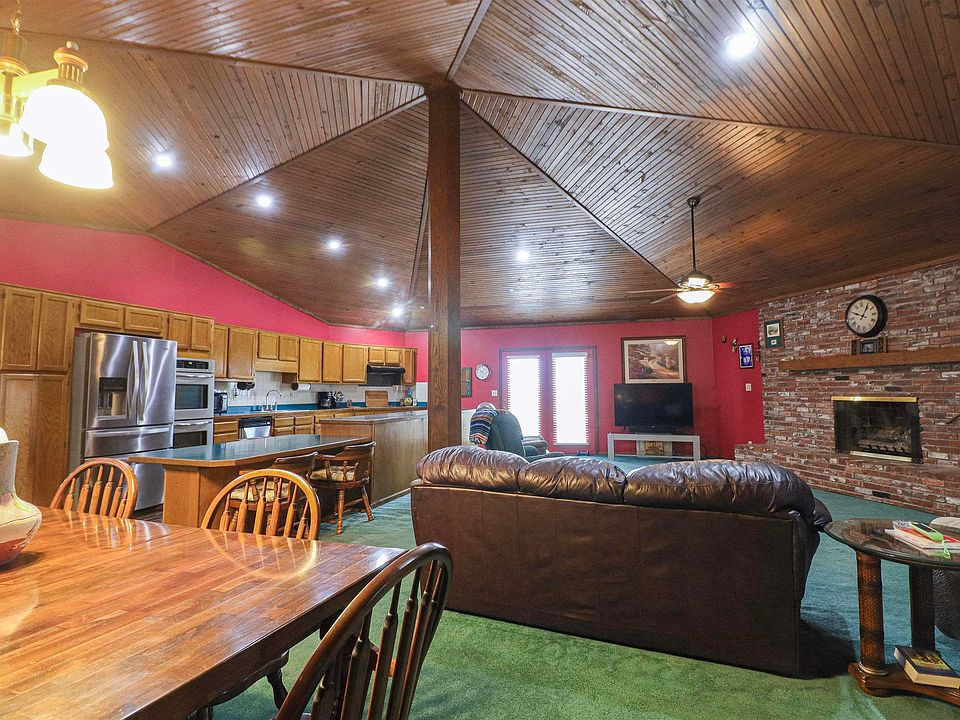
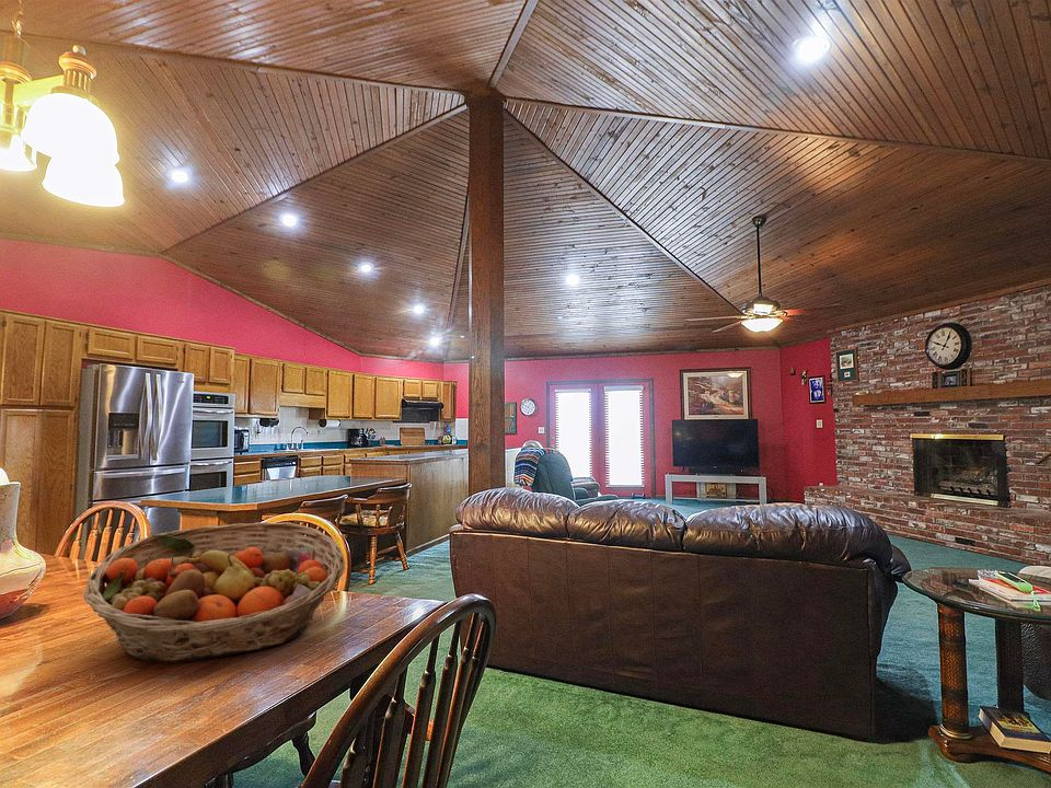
+ fruit basket [82,521,346,664]
